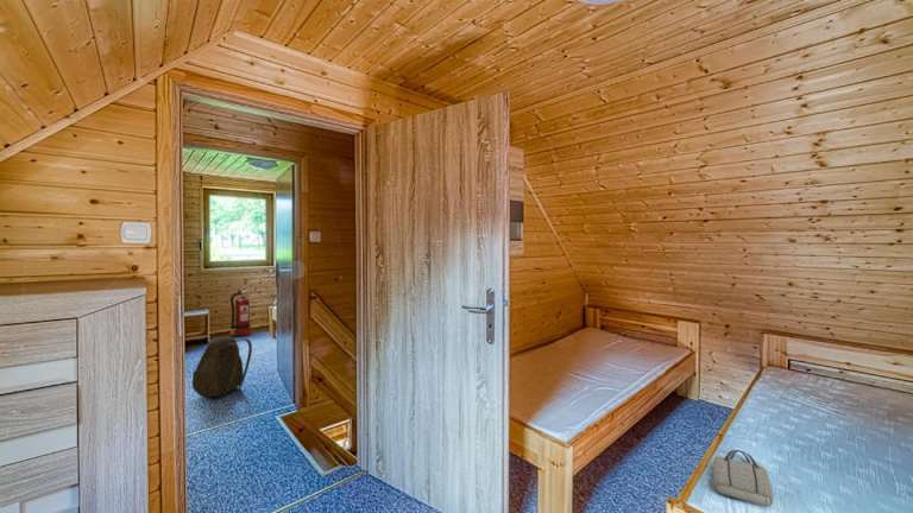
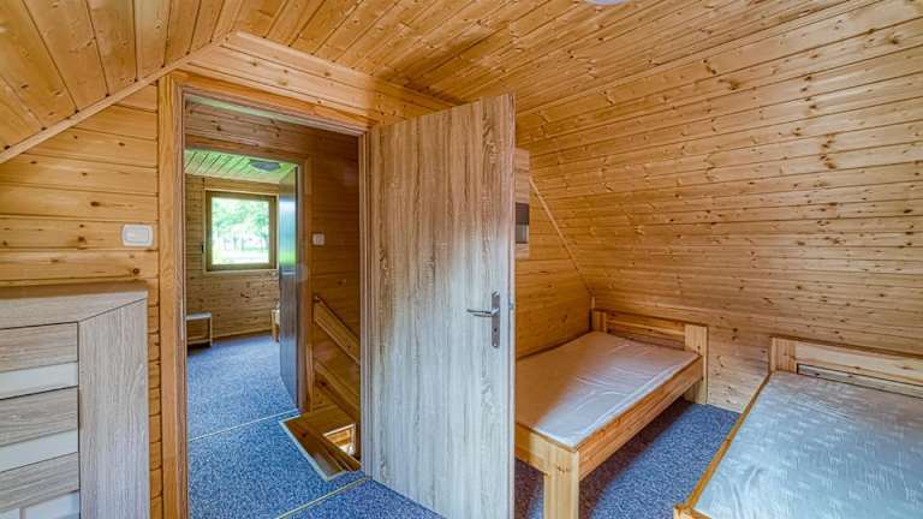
- fire extinguisher [229,289,252,337]
- tote bag [712,449,774,507]
- backpack [191,336,253,399]
